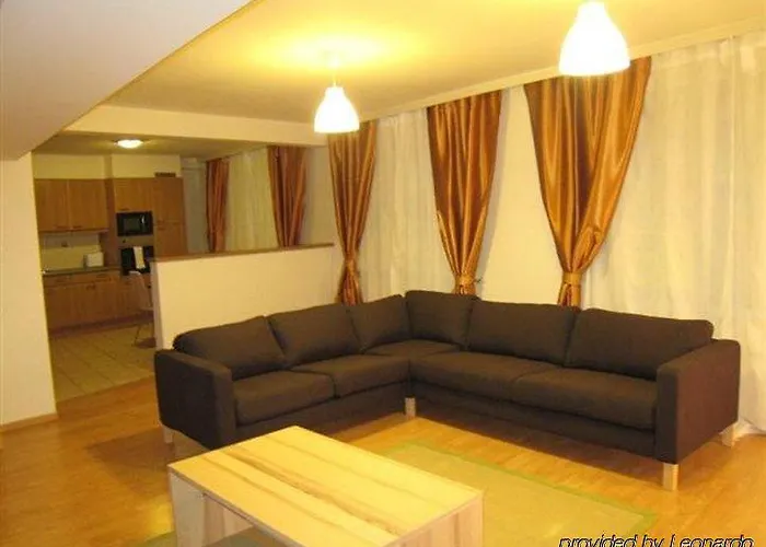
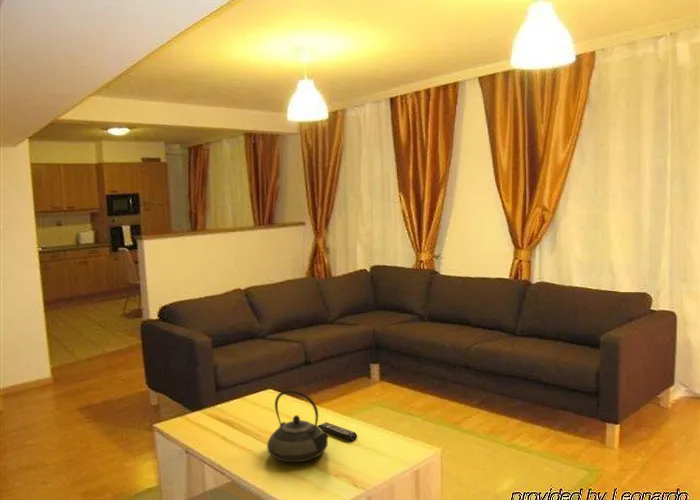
+ teapot [266,389,330,463]
+ remote control [317,421,358,442]
